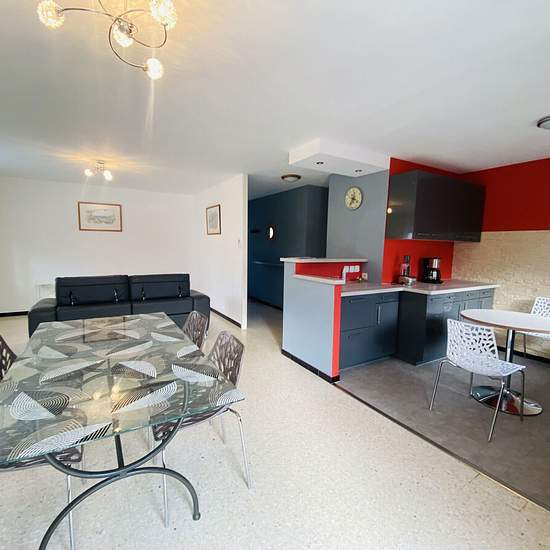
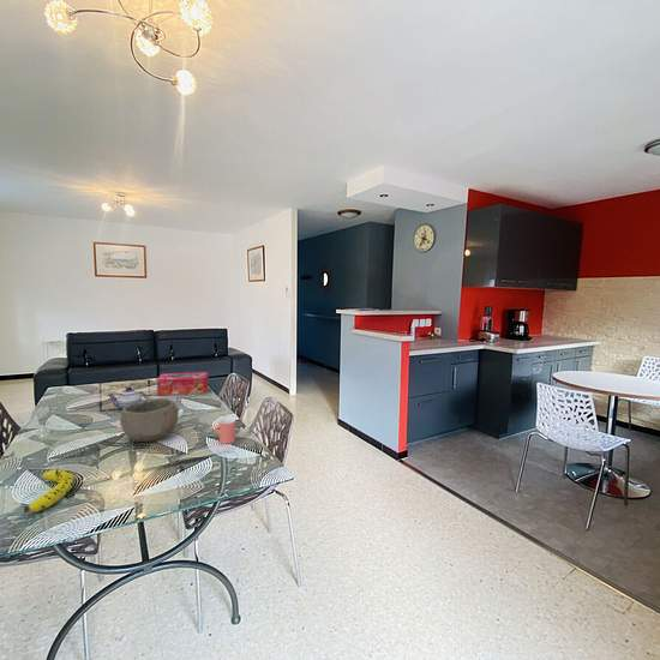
+ tissue box [156,371,210,396]
+ cup [210,416,236,445]
+ teapot [107,385,150,410]
+ bowl [119,397,180,443]
+ fruit [23,468,76,515]
